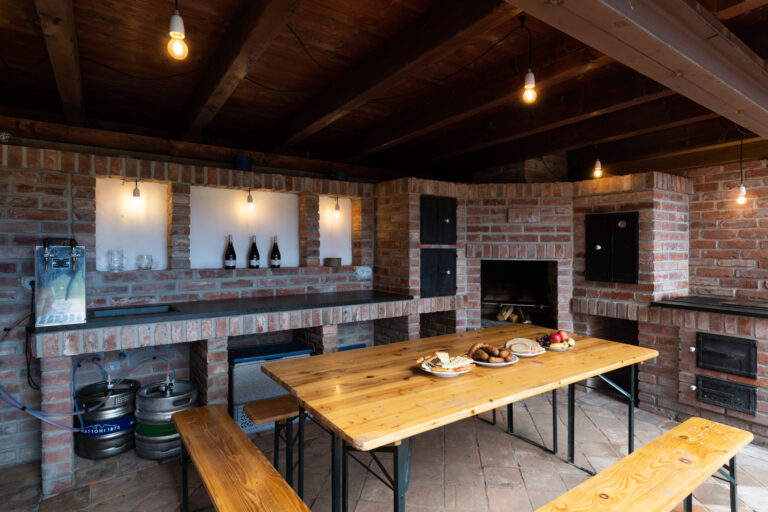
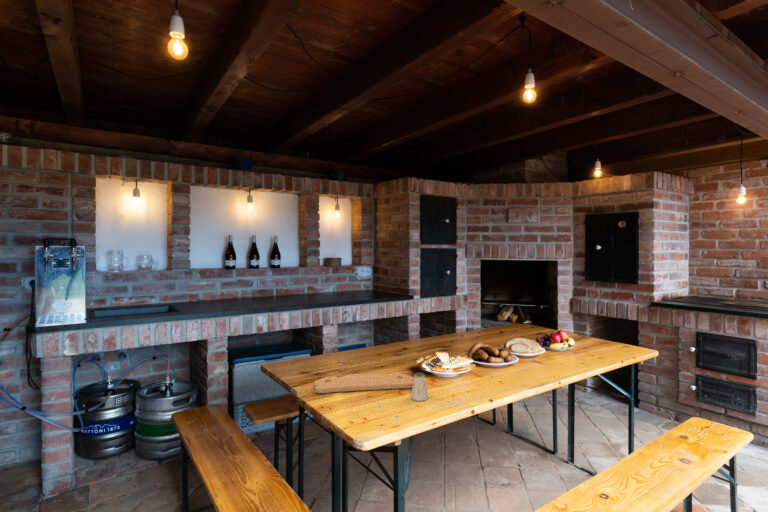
+ saltshaker [410,372,429,402]
+ cutting board [314,372,414,394]
